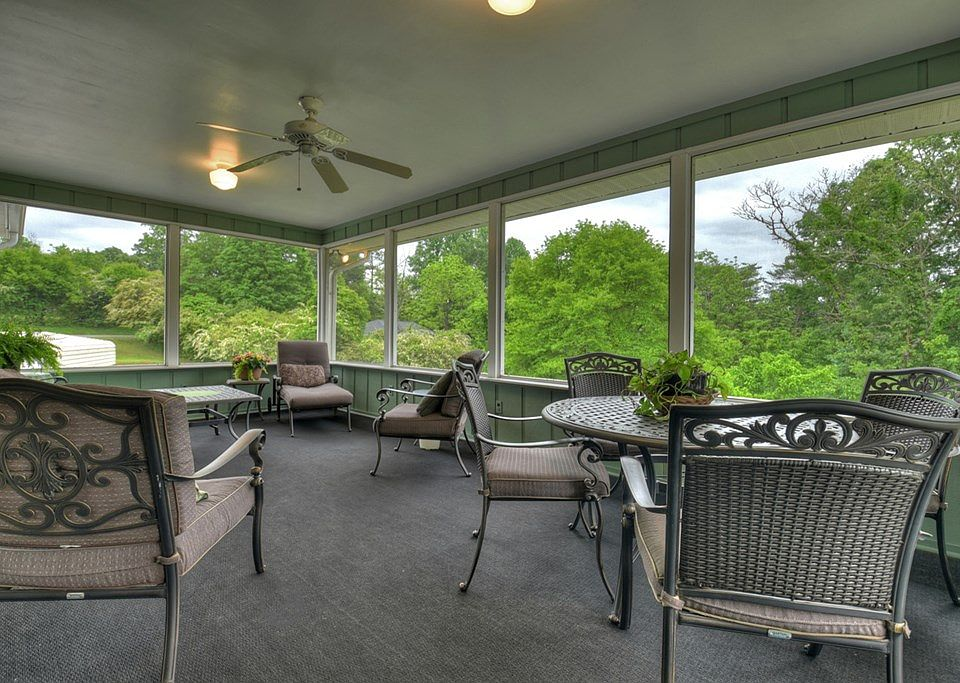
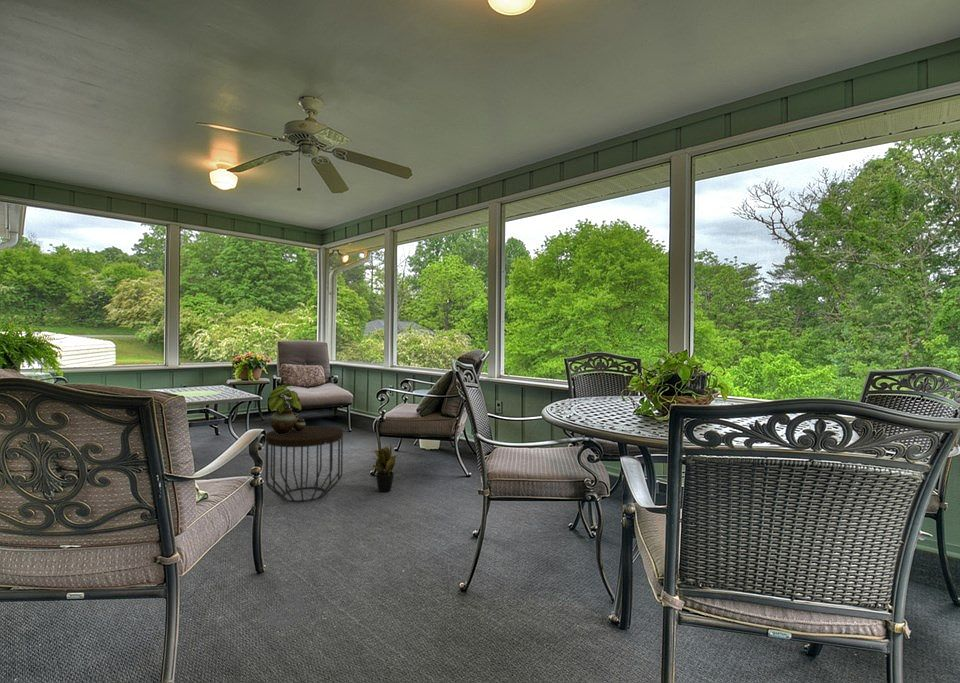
+ potted plant [372,442,398,493]
+ potted plant [267,382,307,434]
+ side table [264,425,344,503]
